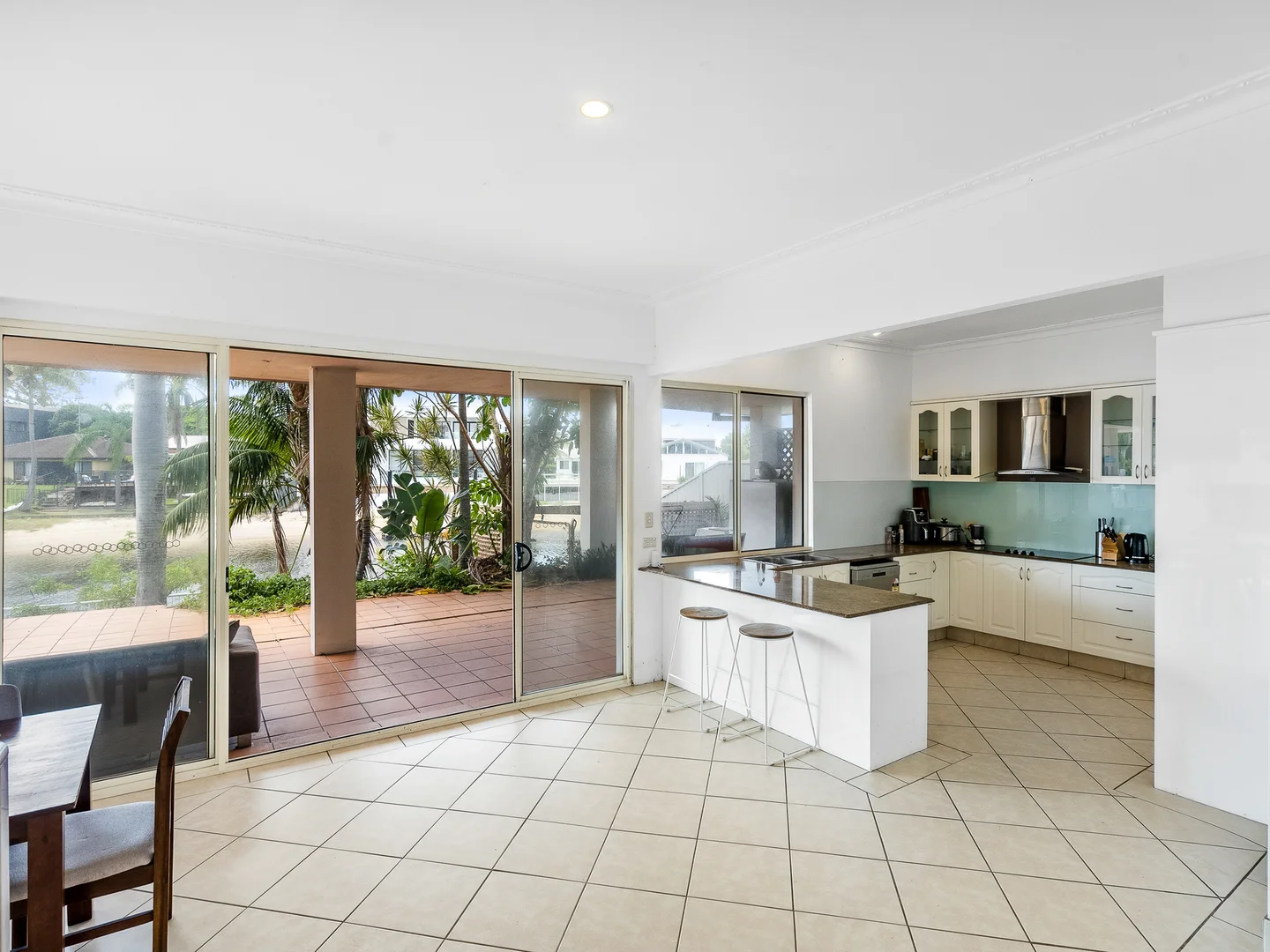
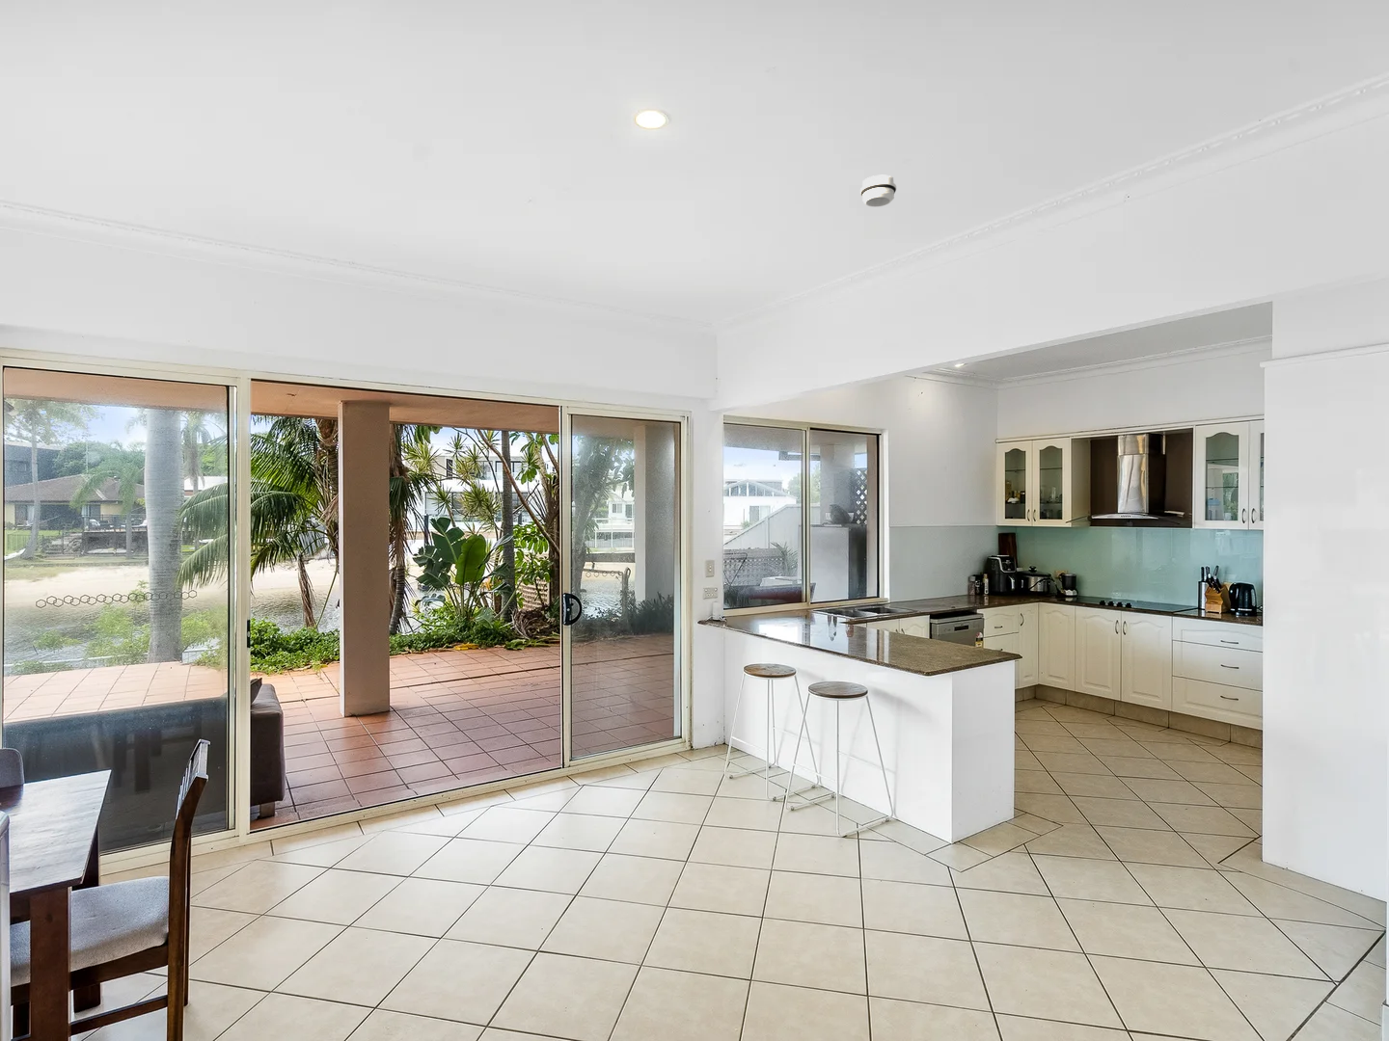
+ smoke detector [860,175,897,208]
